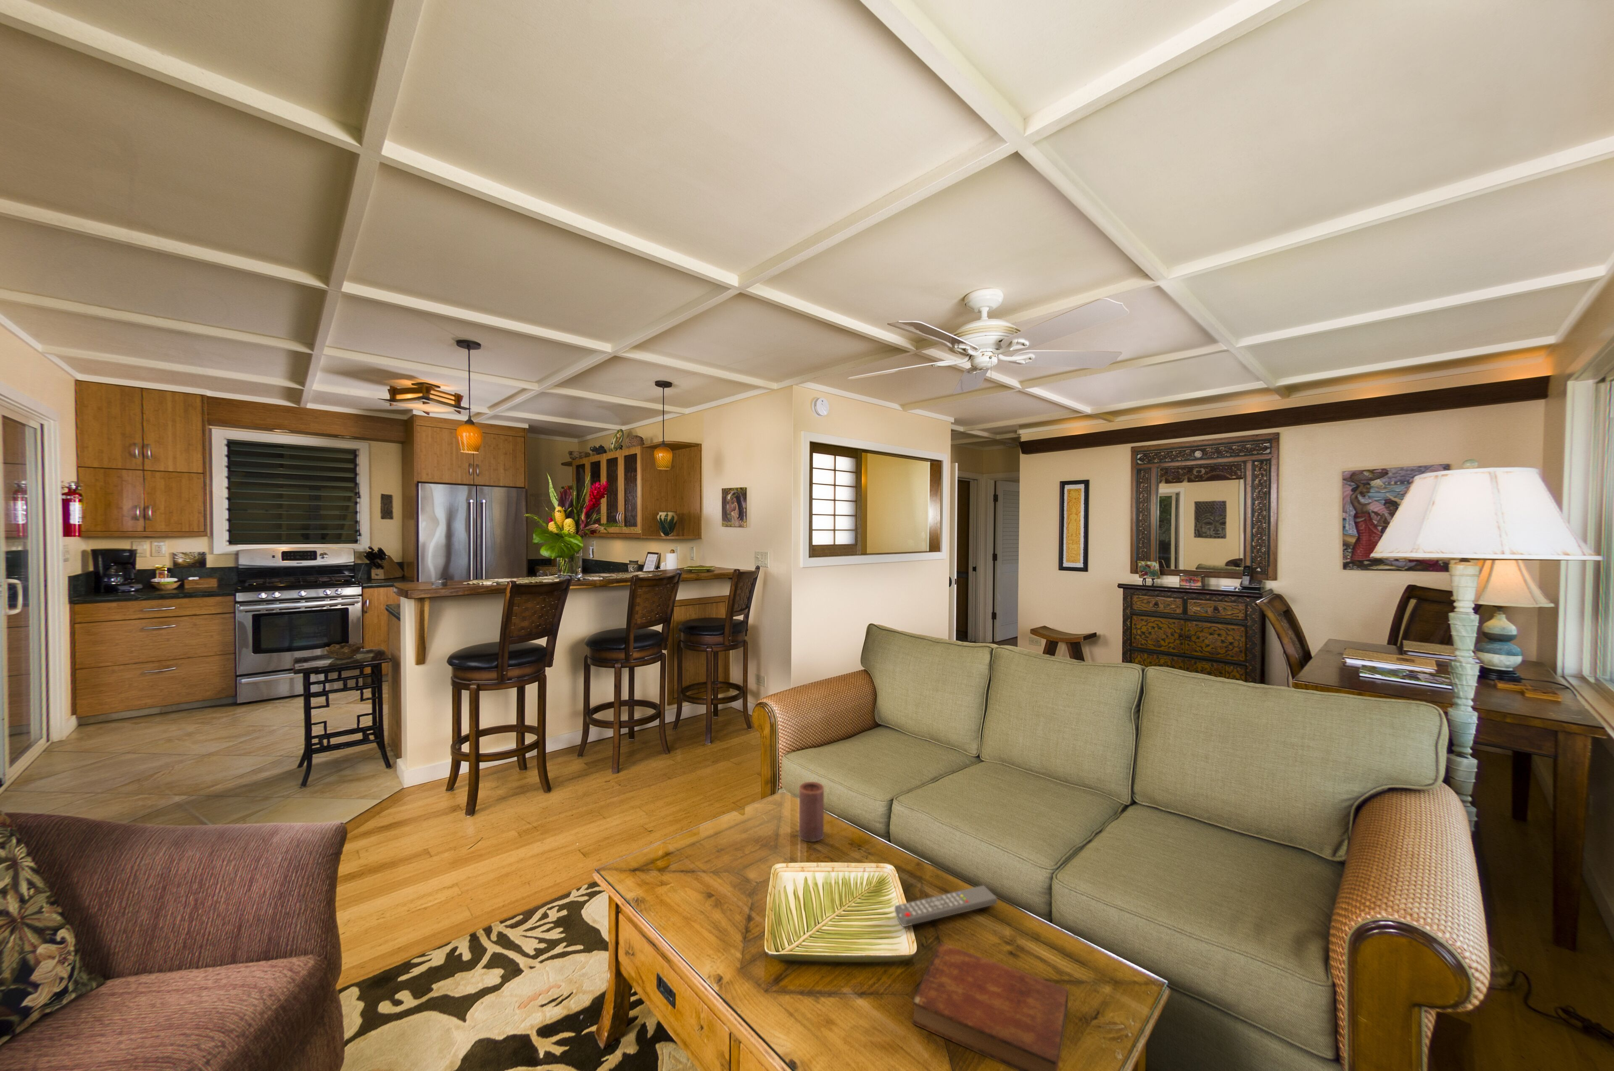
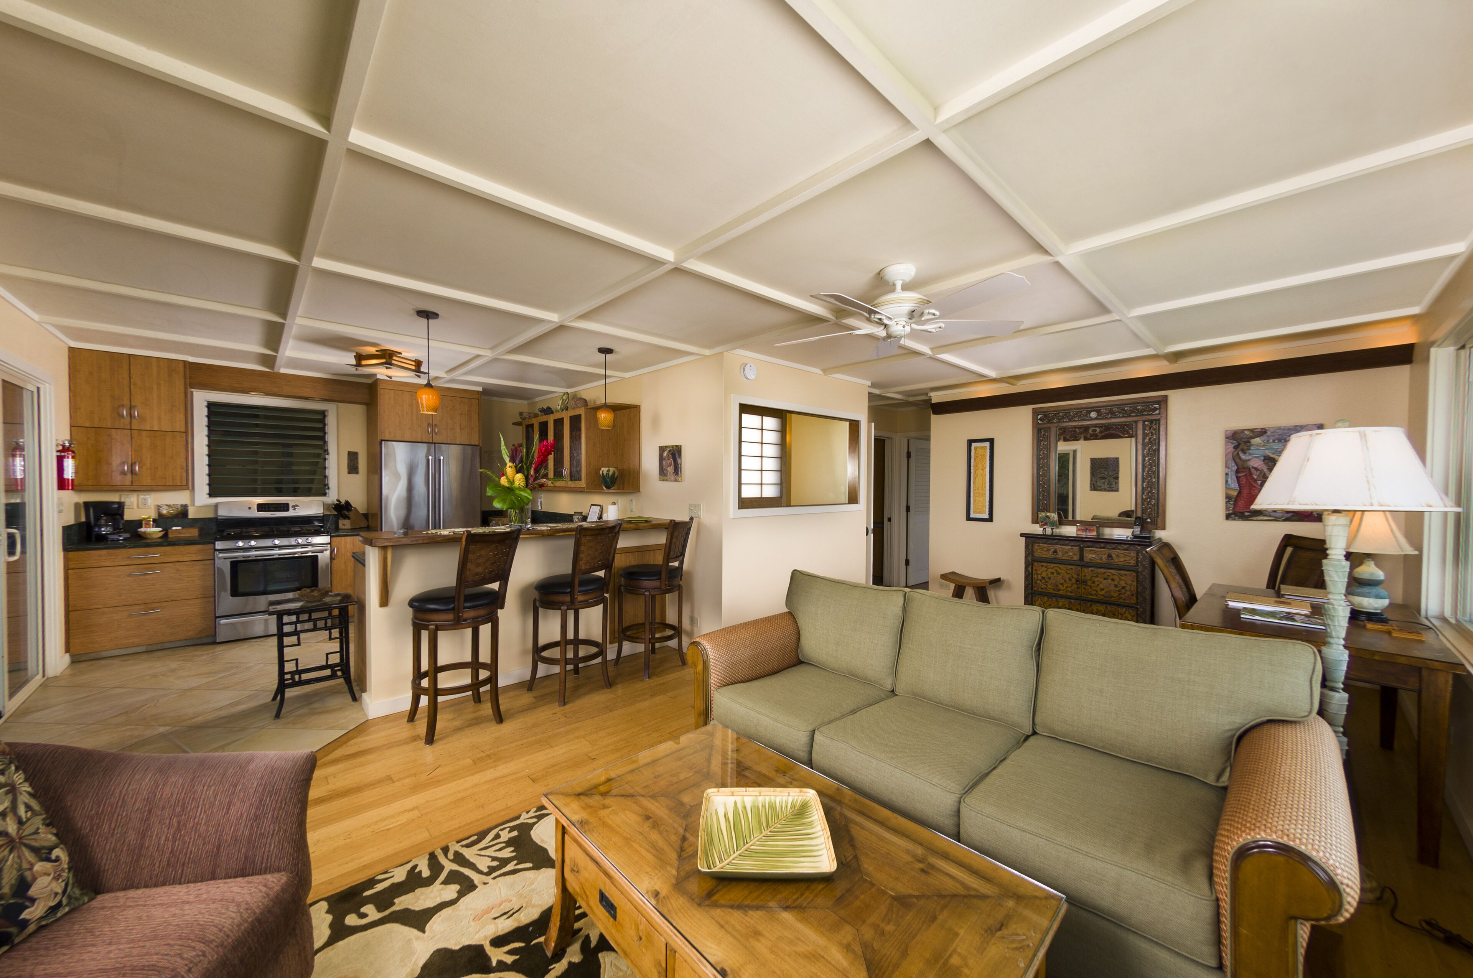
- remote control [894,885,998,926]
- candle [799,782,824,843]
- bible [912,942,1069,1071]
